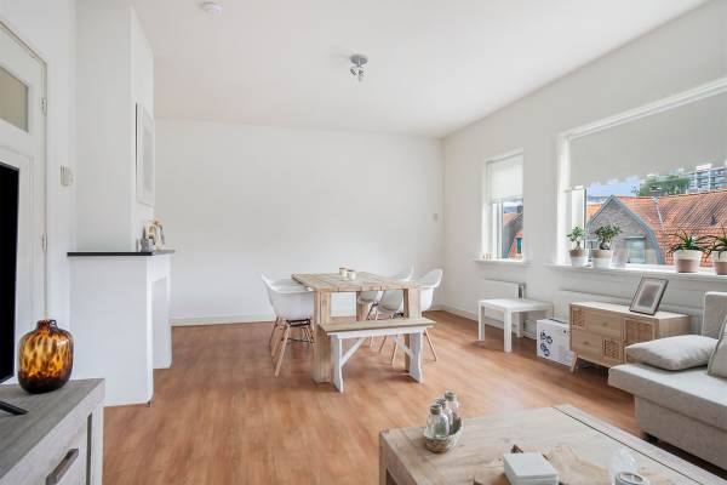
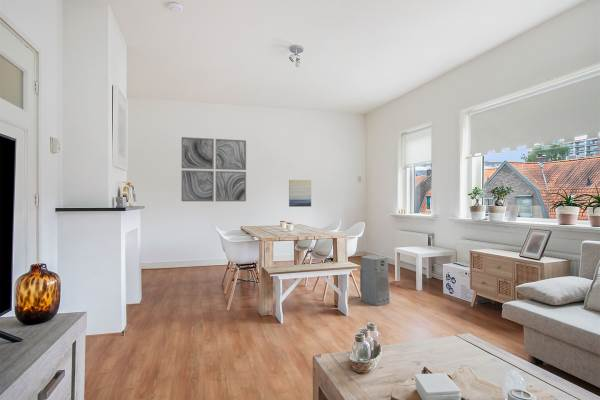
+ air purifier [359,254,391,307]
+ wall art [181,136,247,202]
+ wall art [288,179,312,208]
